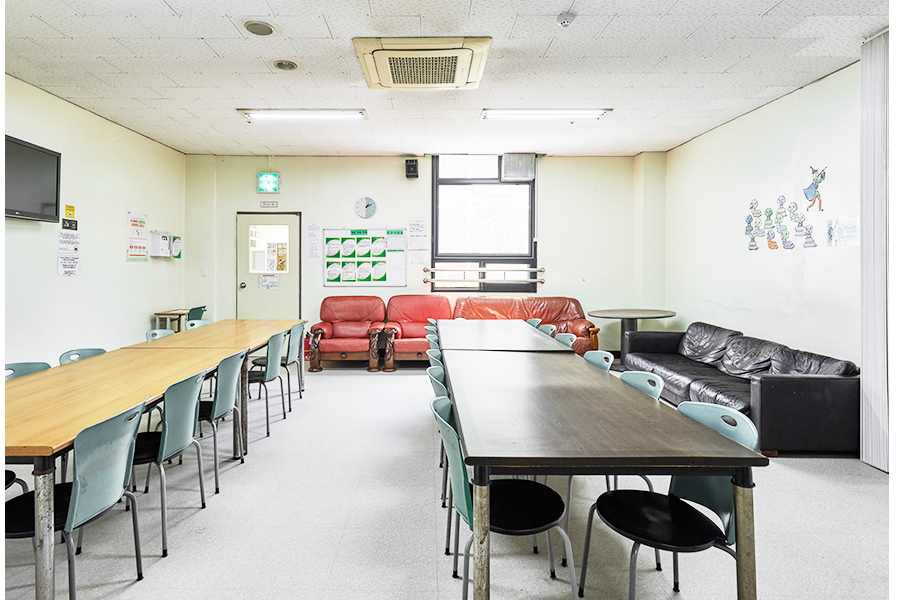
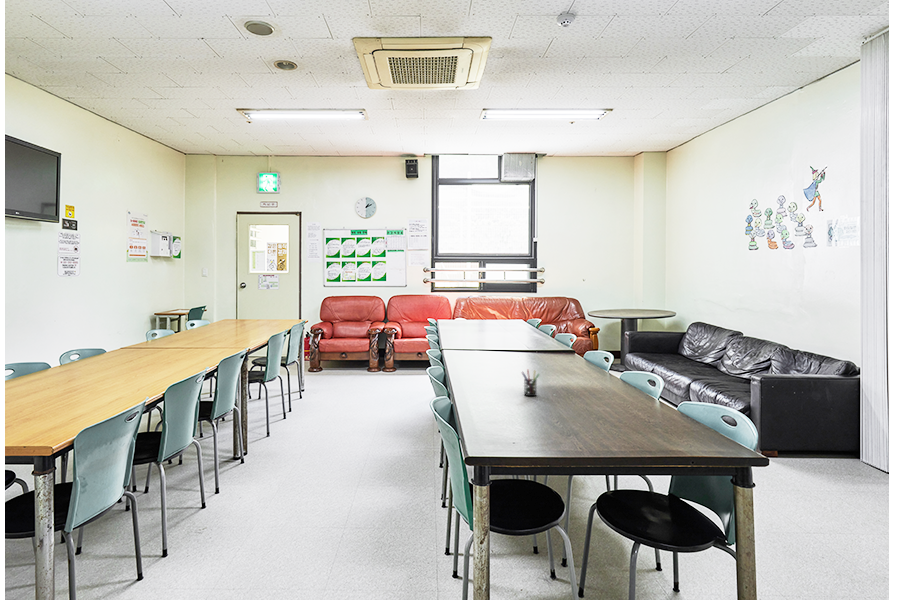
+ pen holder [521,369,541,397]
